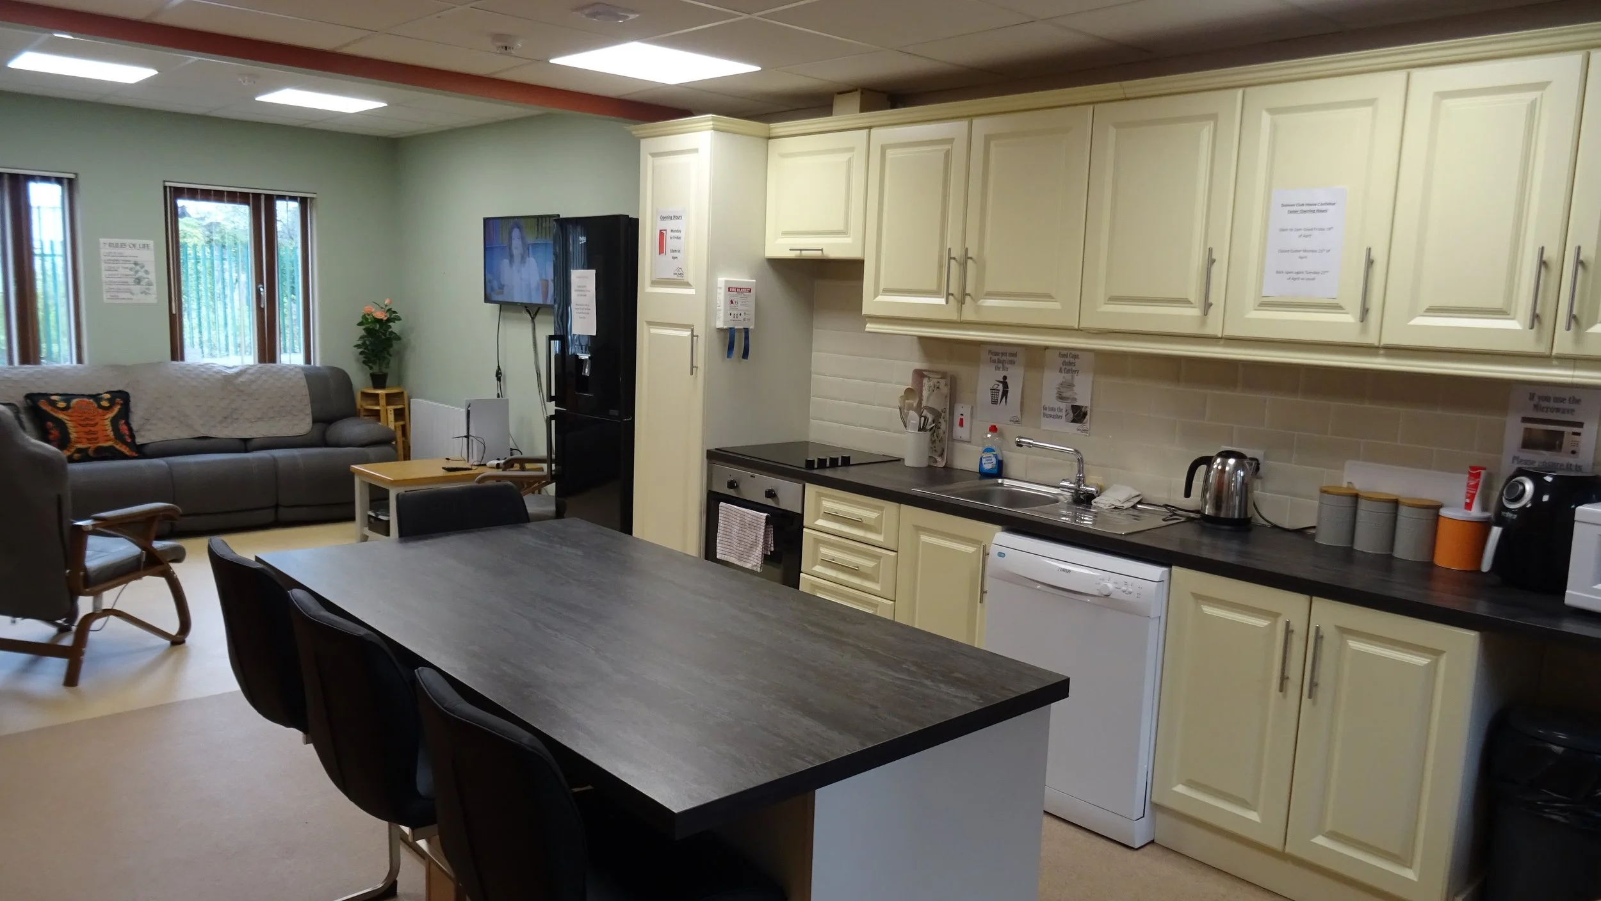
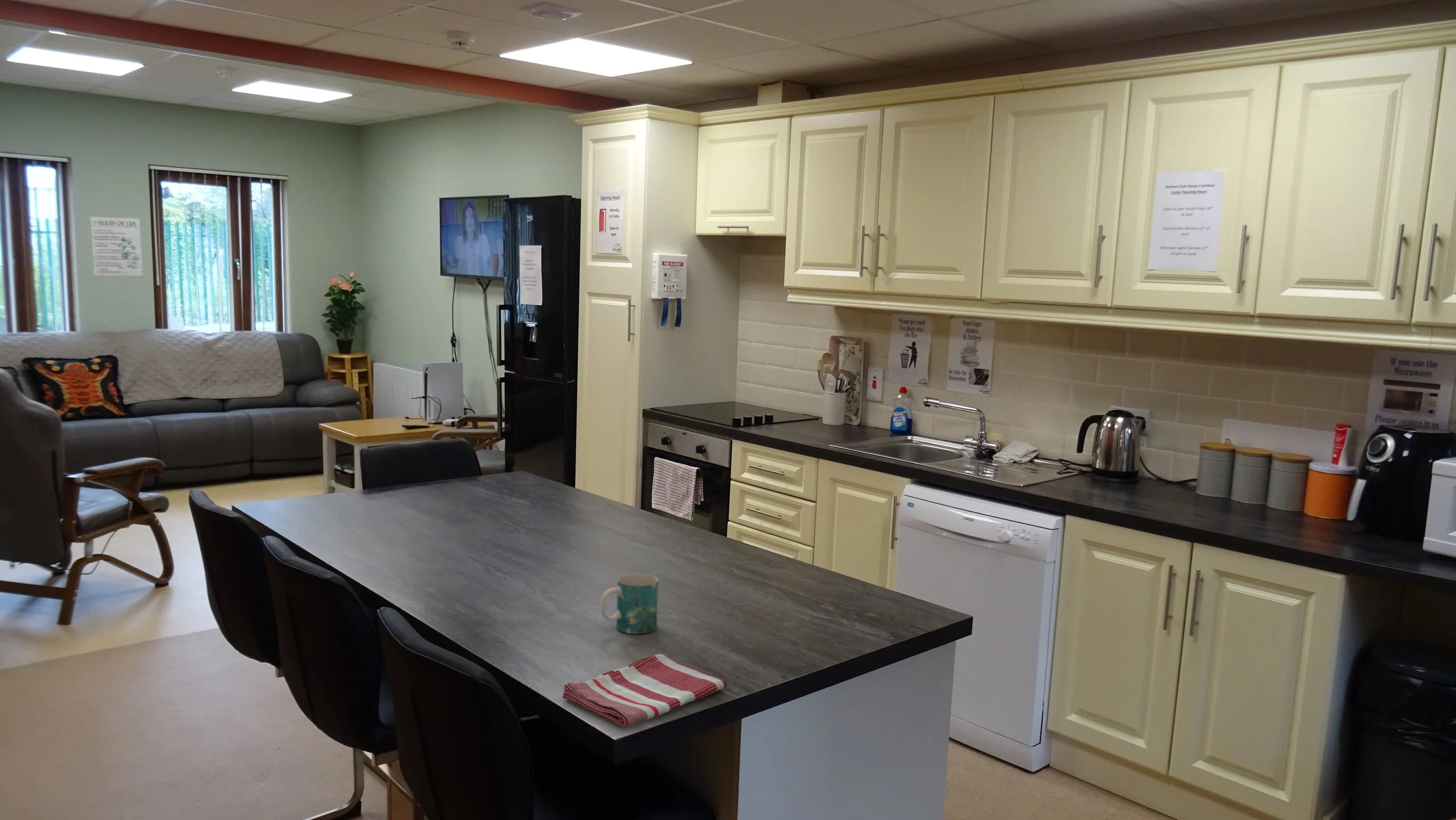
+ dish towel [562,653,727,729]
+ mug [600,573,659,635]
